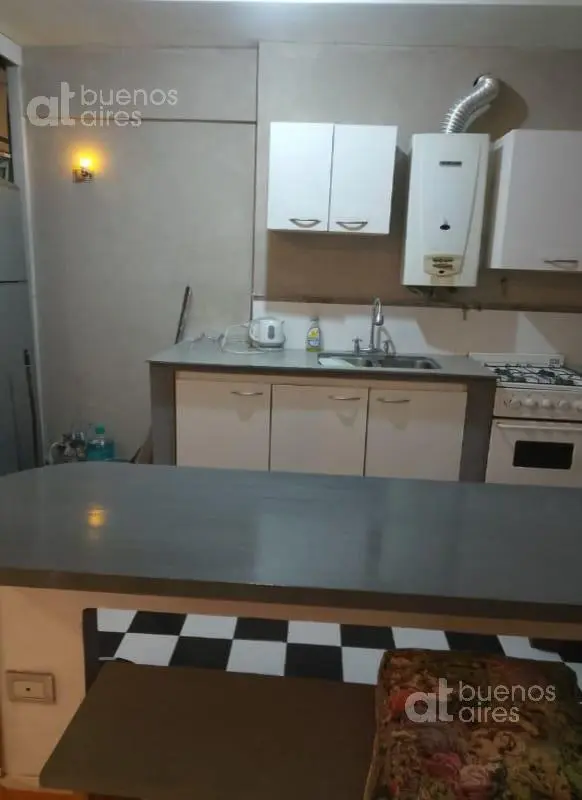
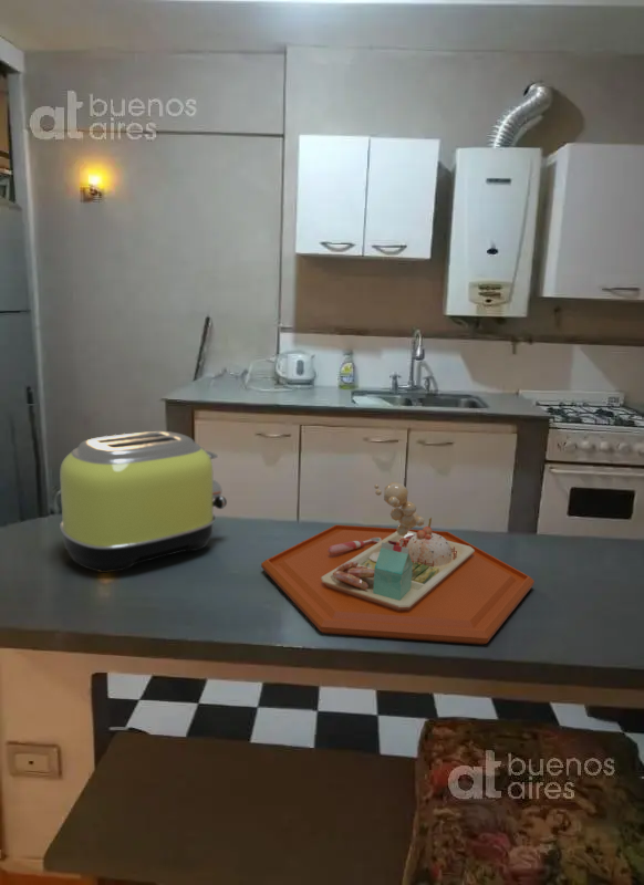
+ food tray [260,481,536,645]
+ toaster [59,430,228,574]
